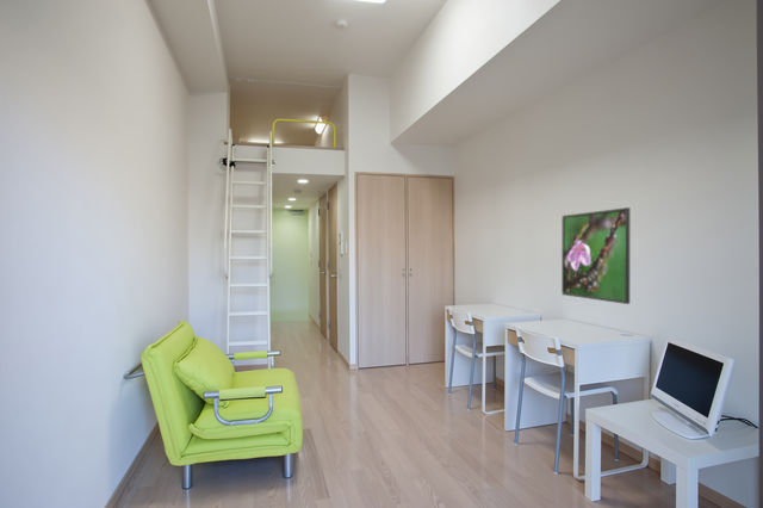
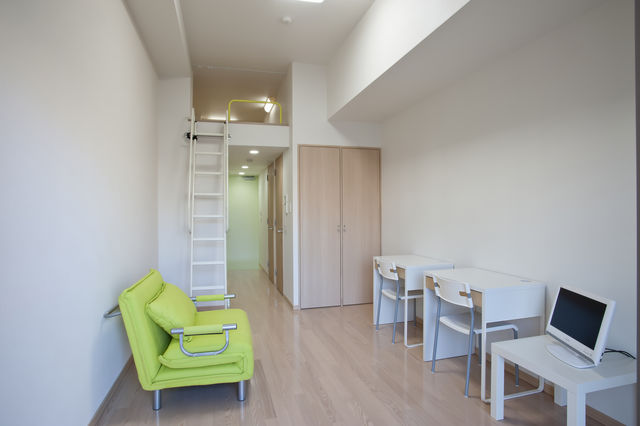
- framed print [560,206,631,305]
